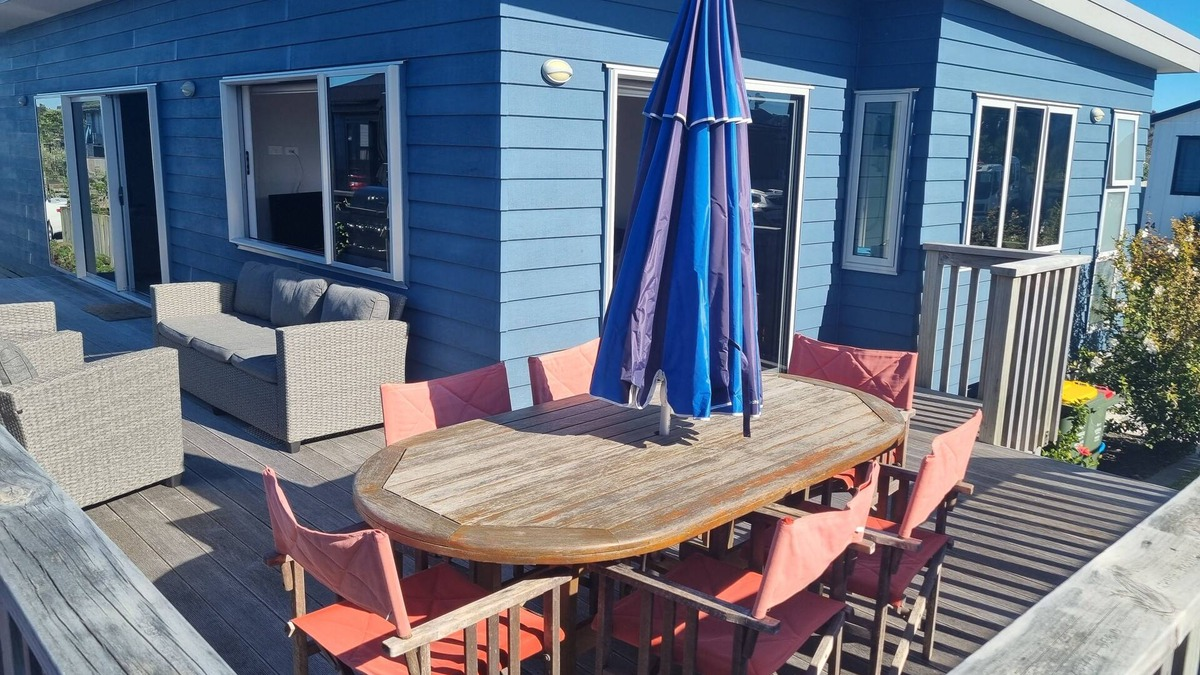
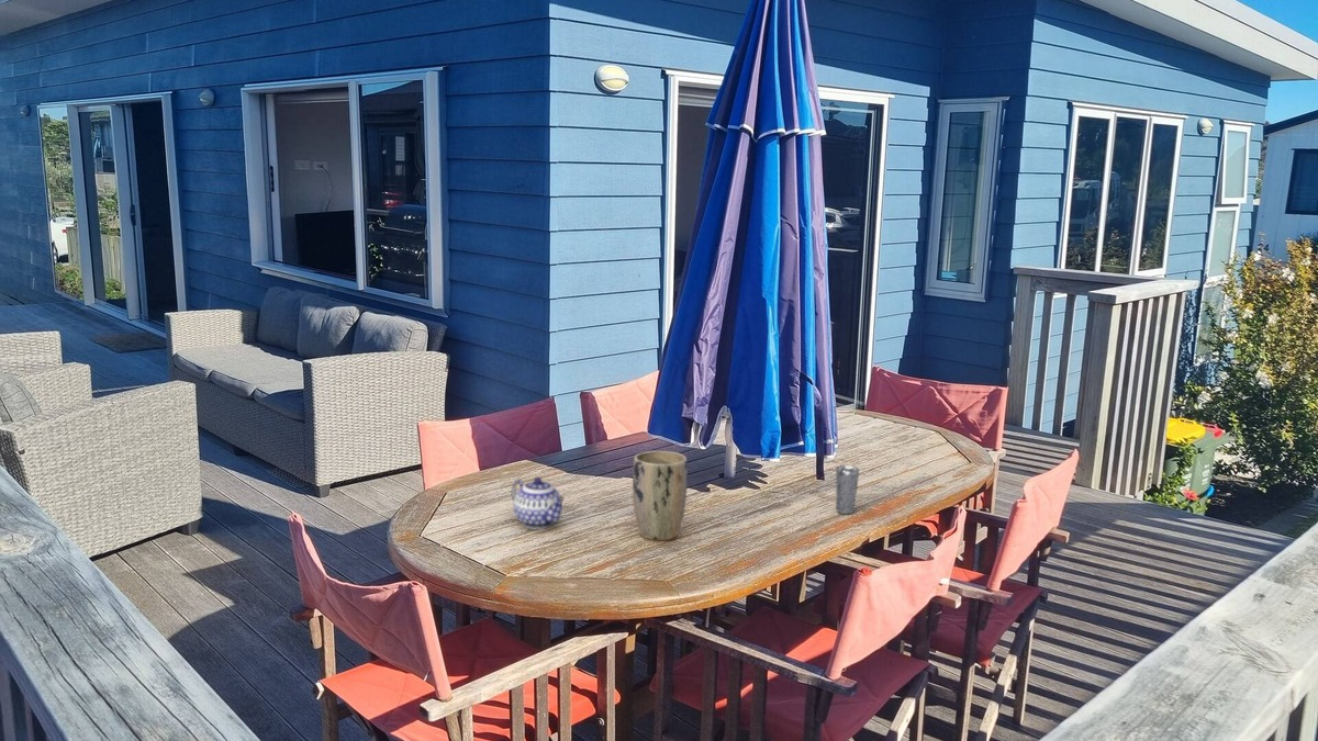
+ teapot [511,476,566,530]
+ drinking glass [835,464,860,515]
+ plant pot [632,450,689,541]
